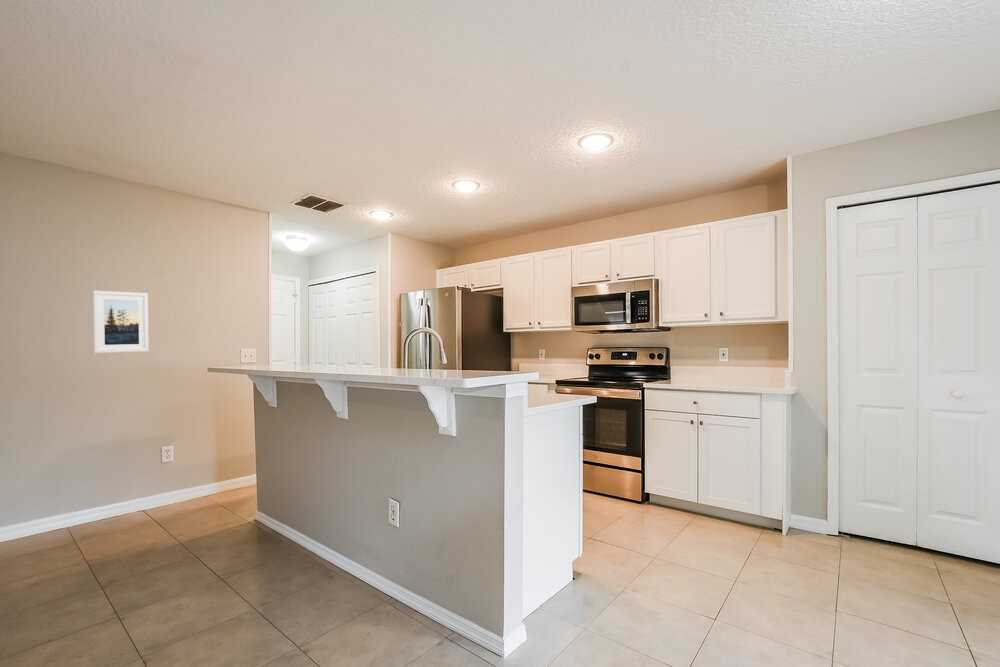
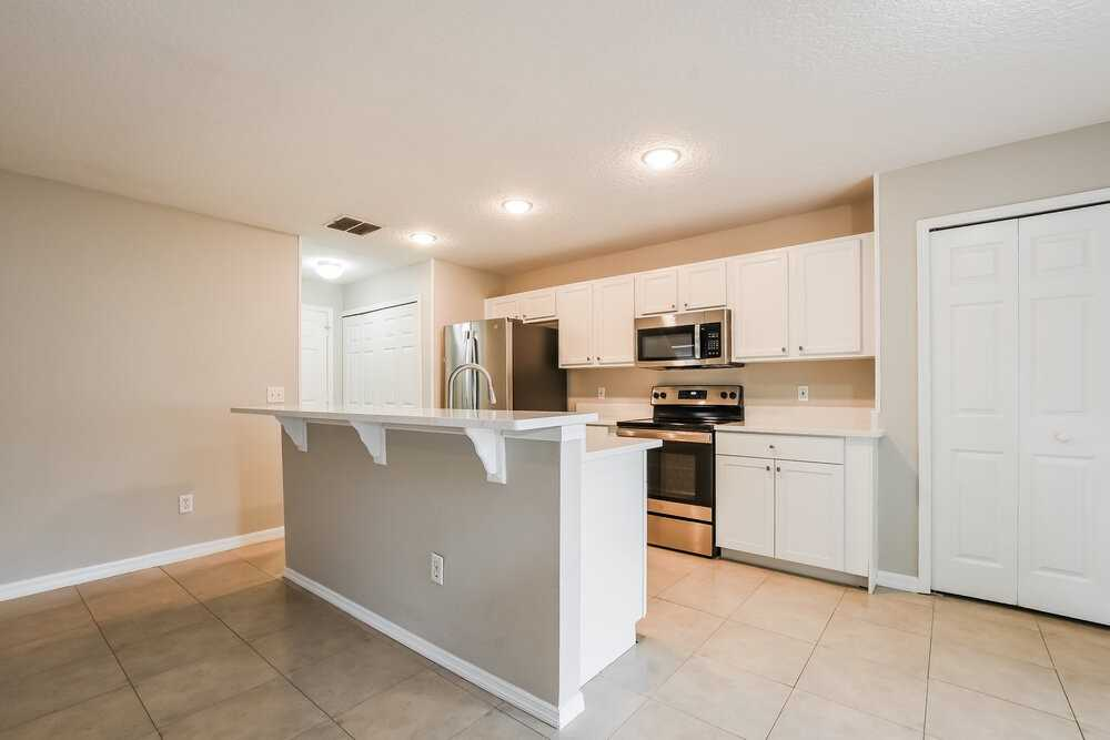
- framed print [92,290,150,354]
